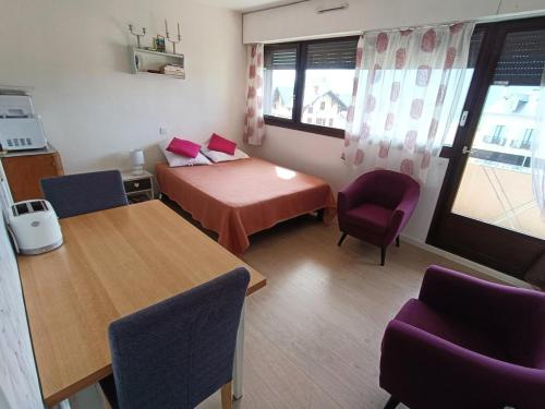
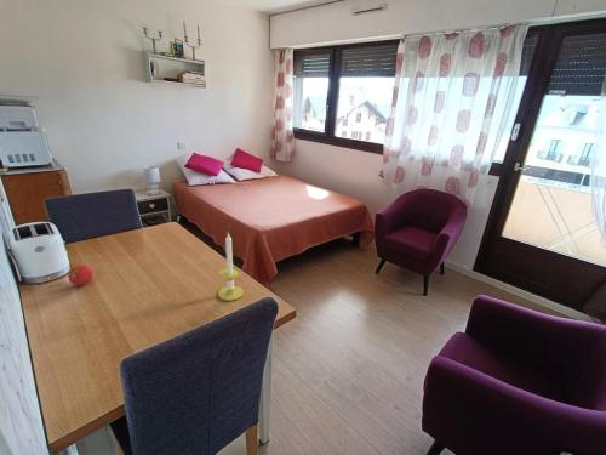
+ candle [217,231,245,302]
+ fruit [67,265,95,286]
